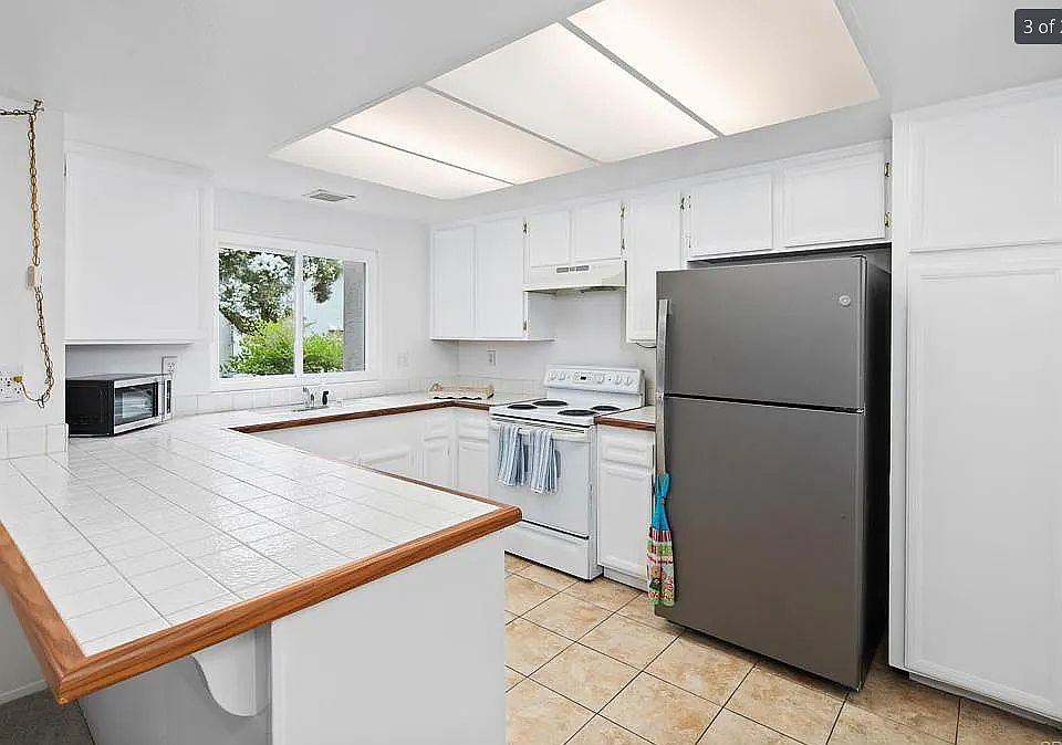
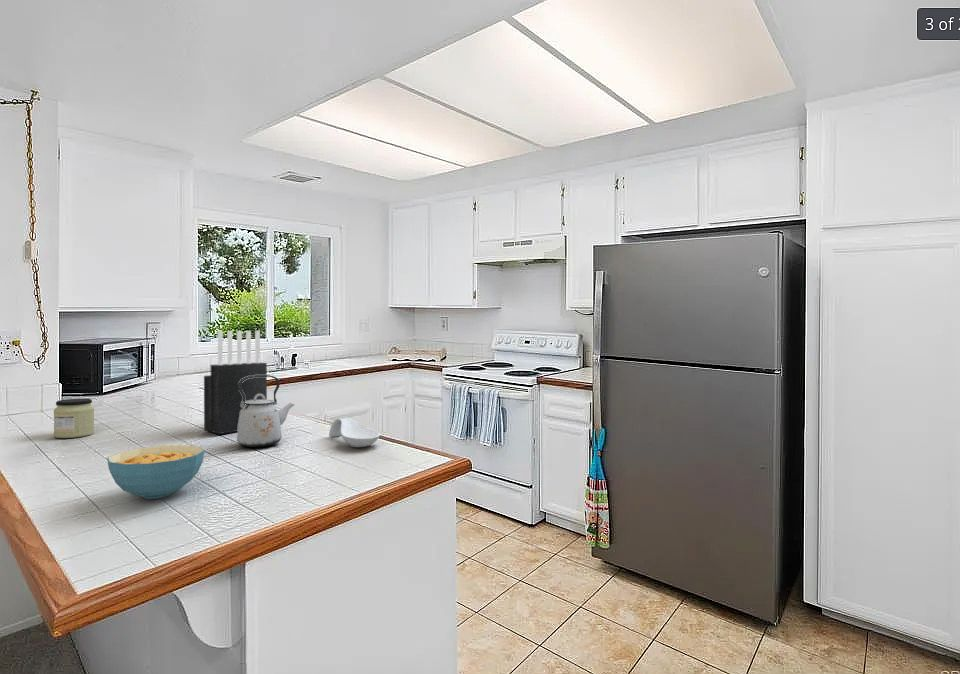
+ cereal bowl [106,444,205,500]
+ jar [53,398,95,439]
+ spoon rest [328,417,381,448]
+ kettle [236,374,295,448]
+ knife block [203,330,268,435]
